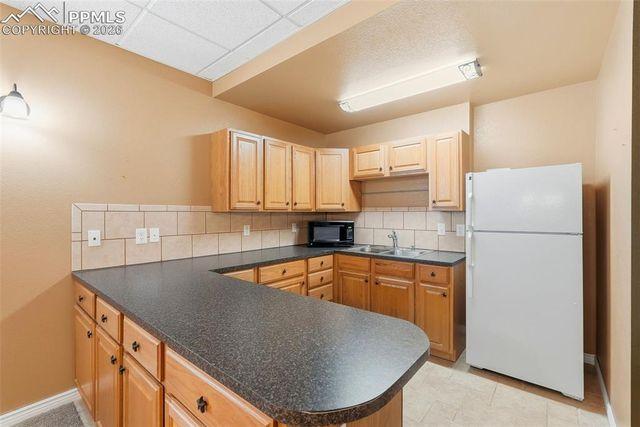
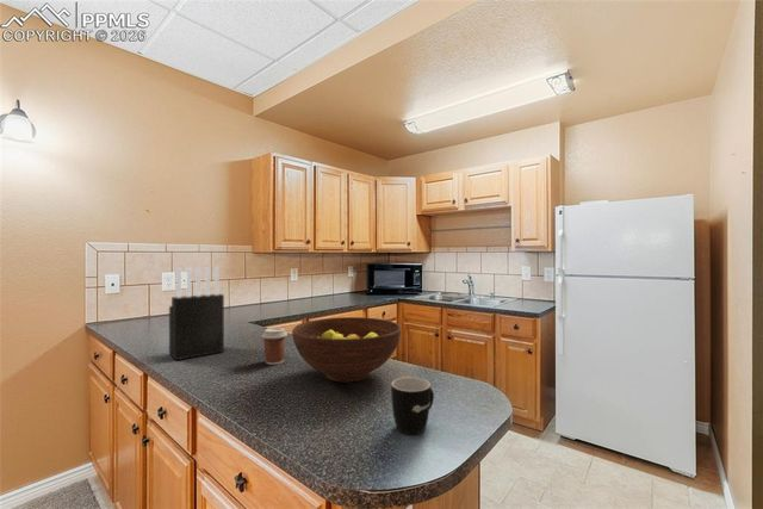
+ fruit bowl [291,316,402,384]
+ mug [390,375,435,435]
+ knife block [168,265,225,361]
+ coffee cup [261,327,289,366]
